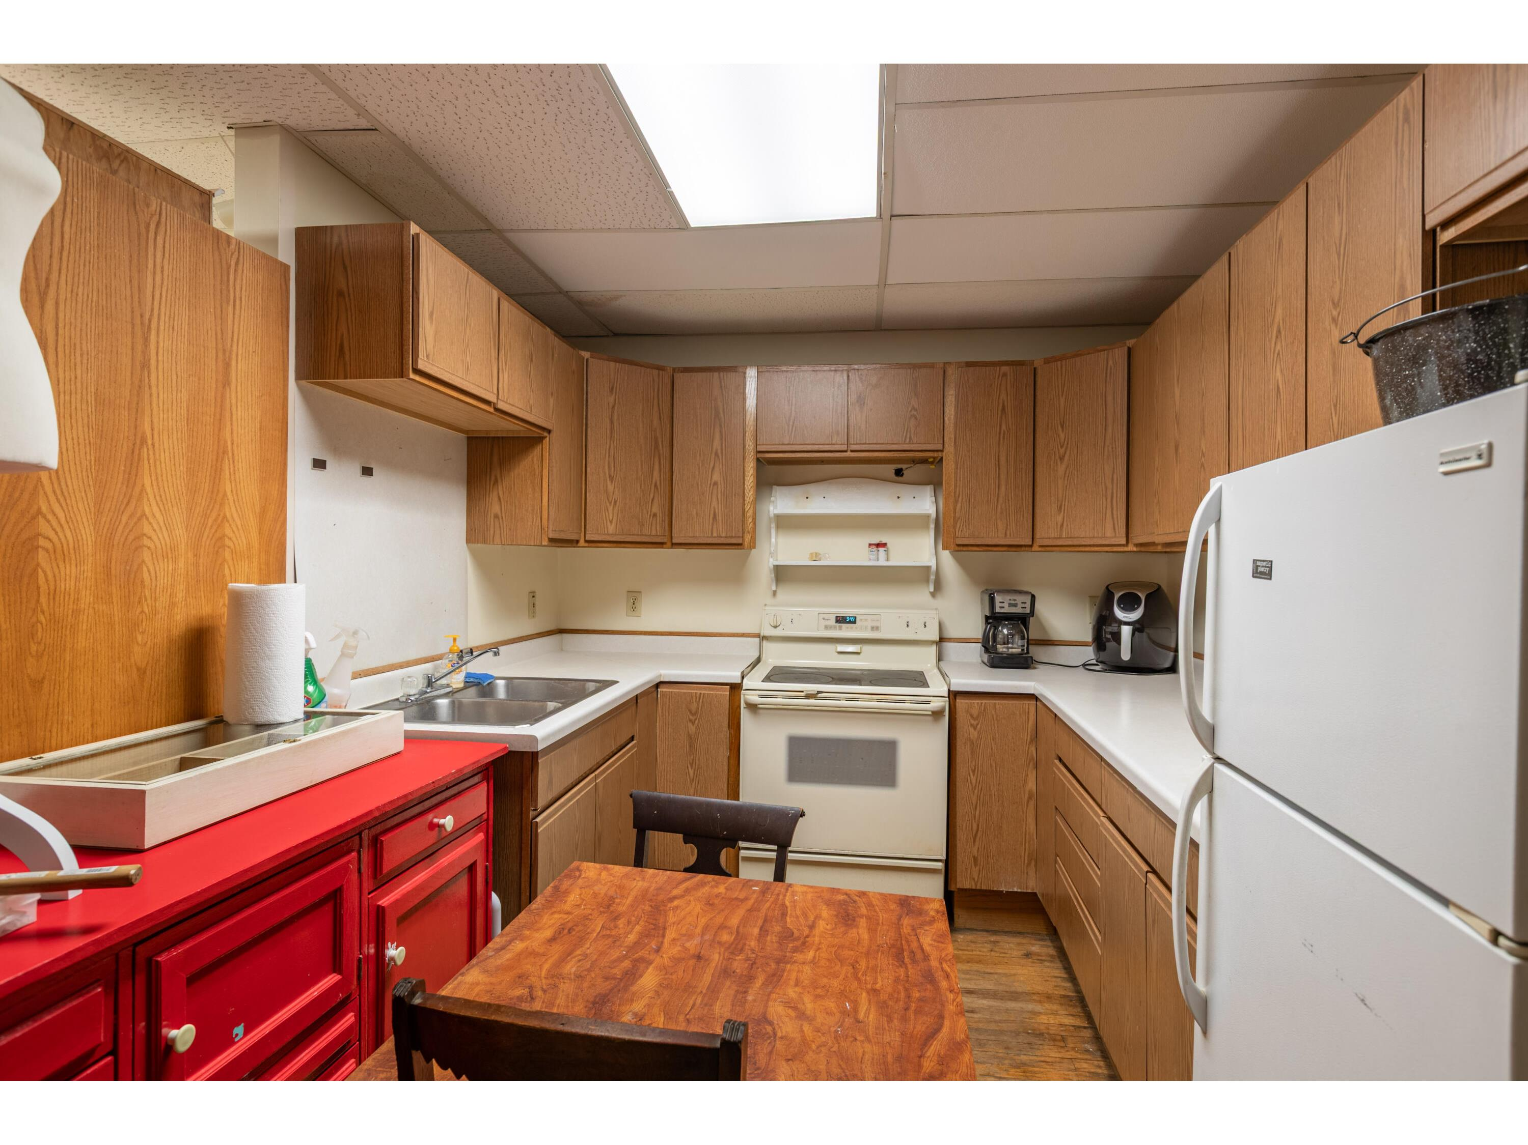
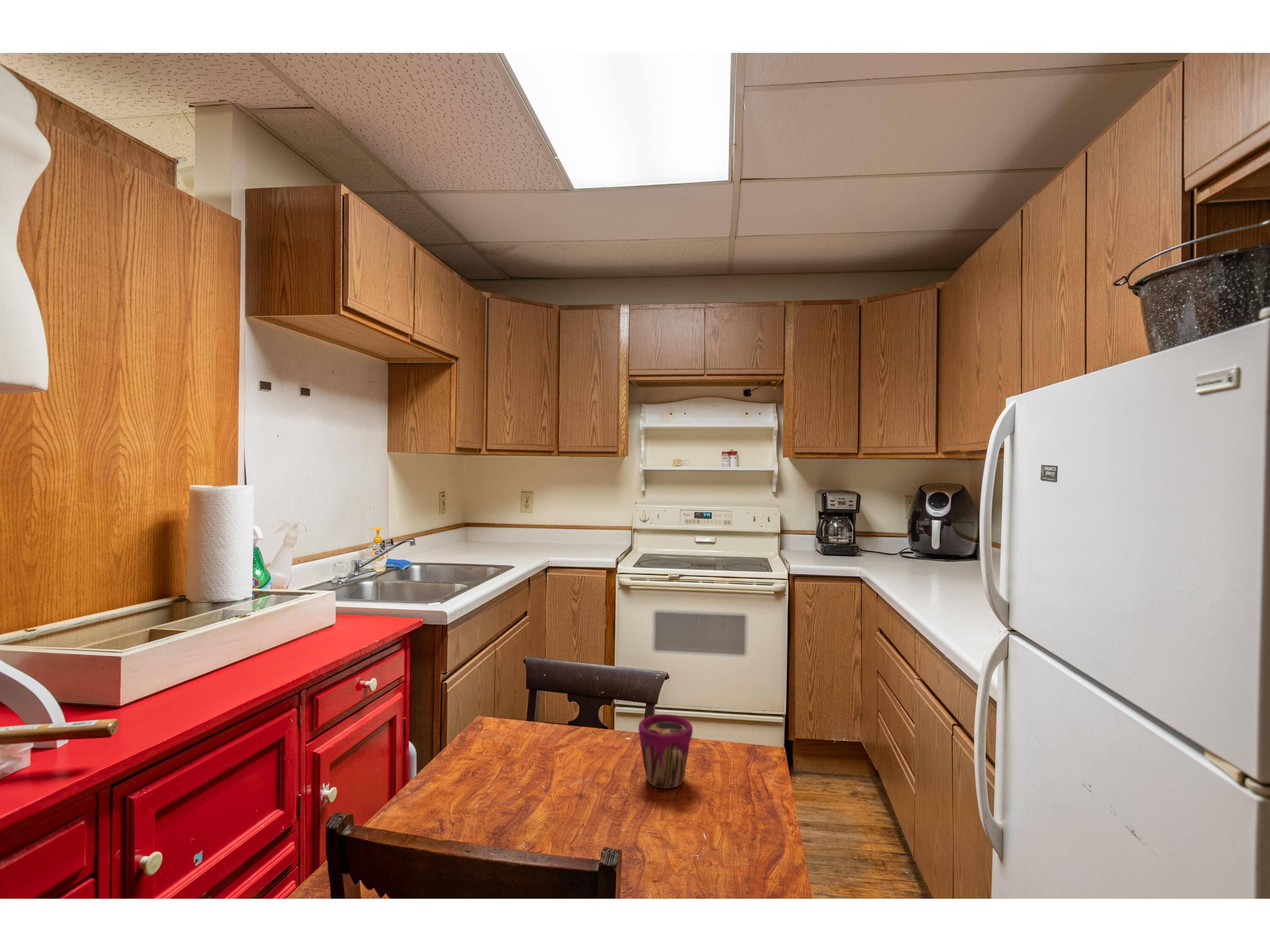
+ cup [638,714,693,789]
